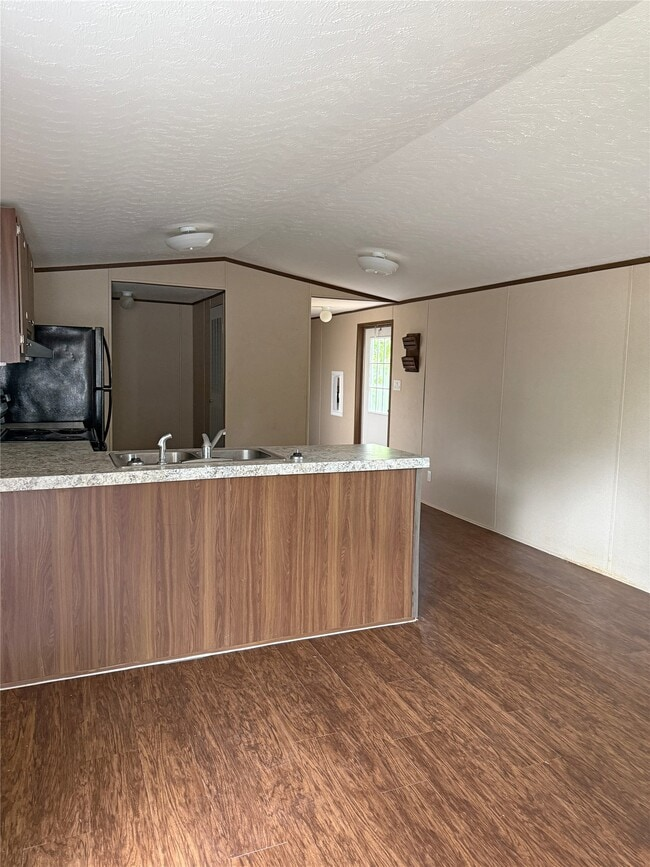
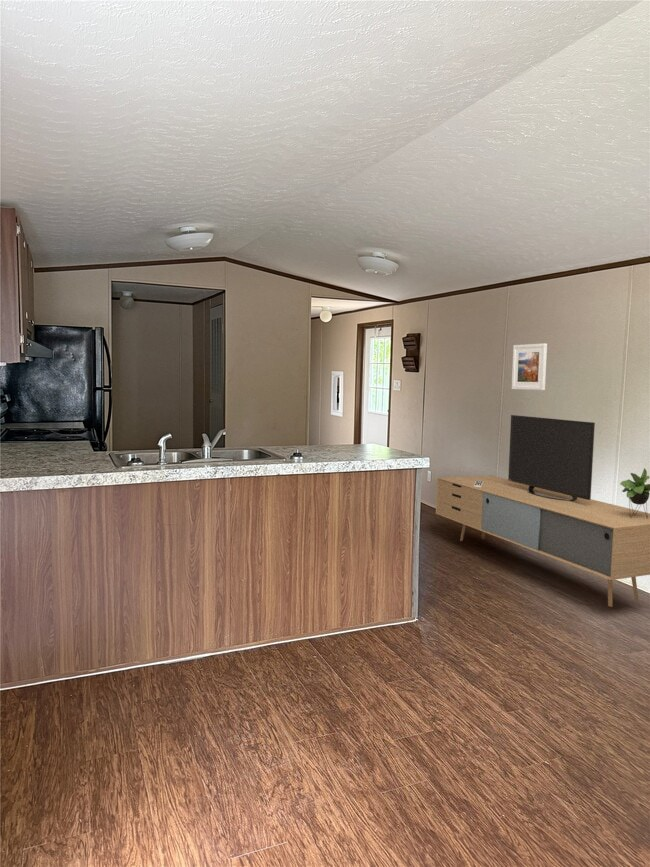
+ media console [435,414,650,608]
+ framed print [511,342,548,391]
